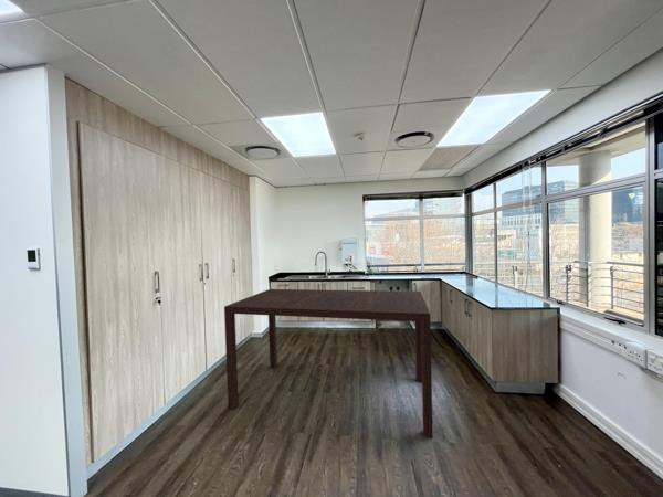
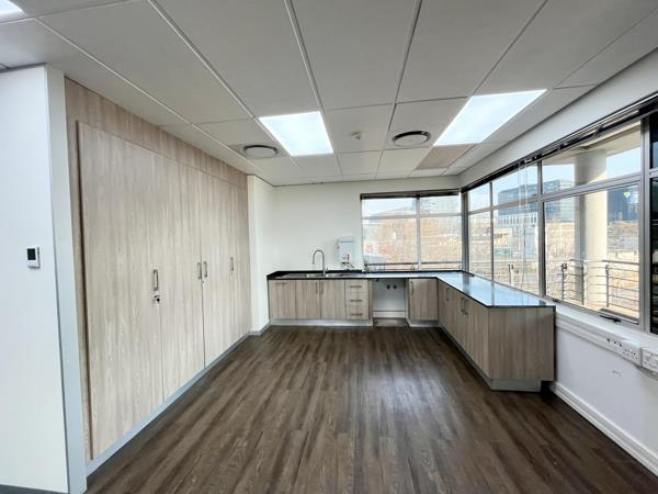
- dining table [223,288,434,440]
